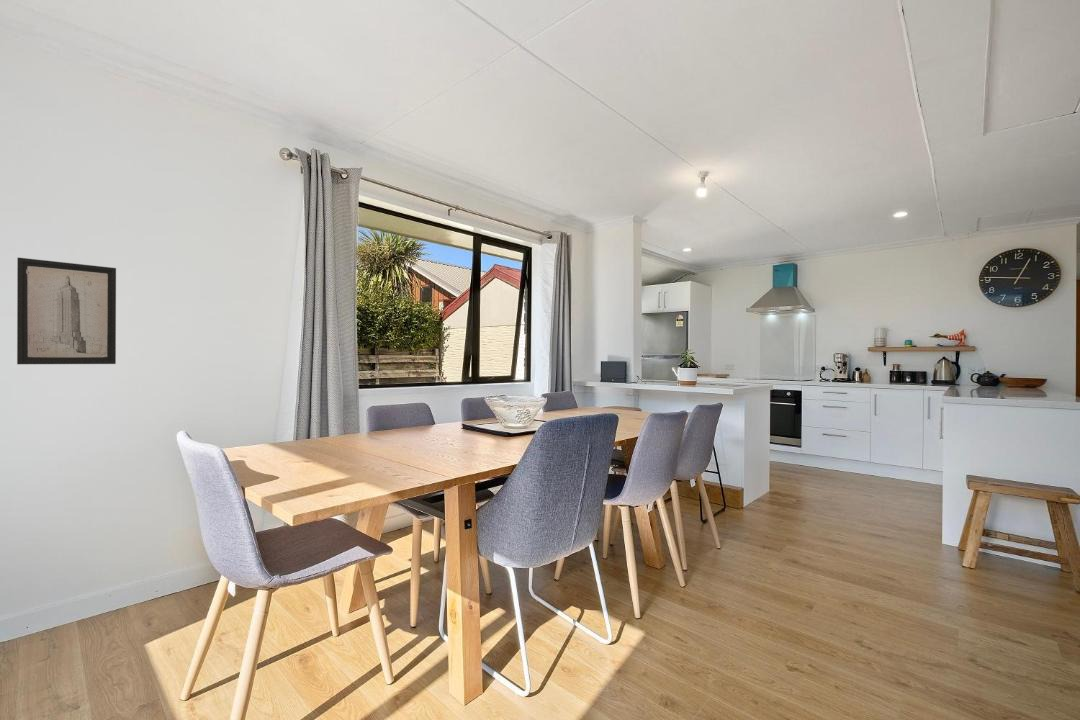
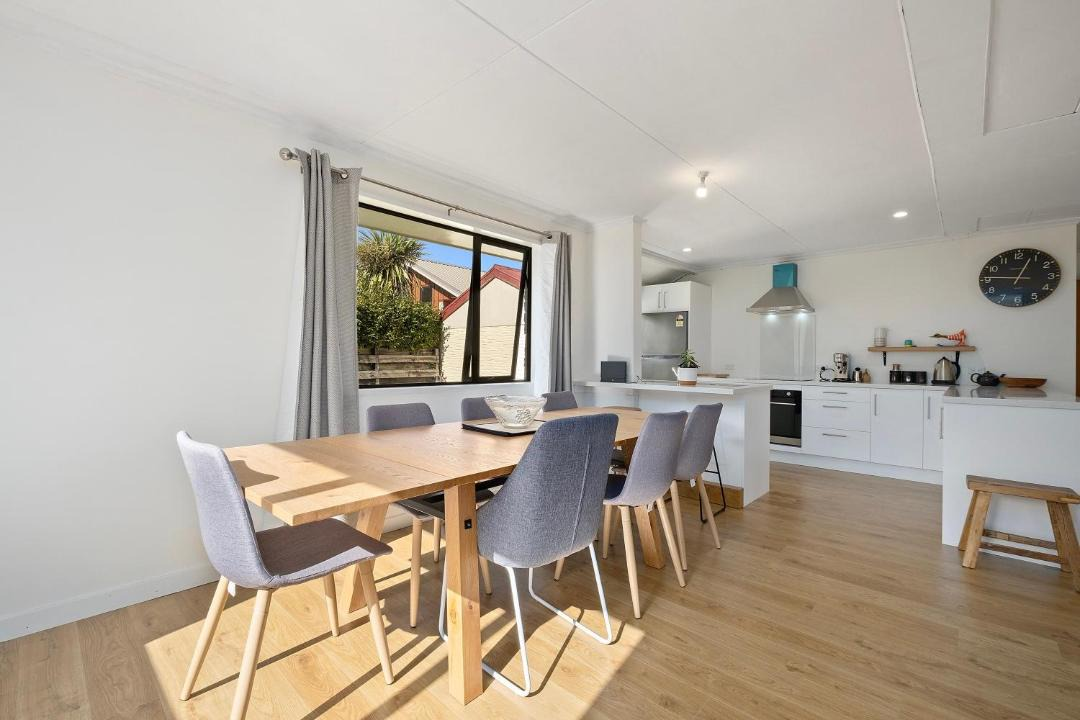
- wall art [16,257,117,365]
